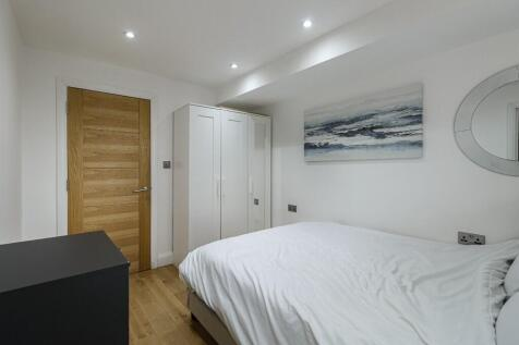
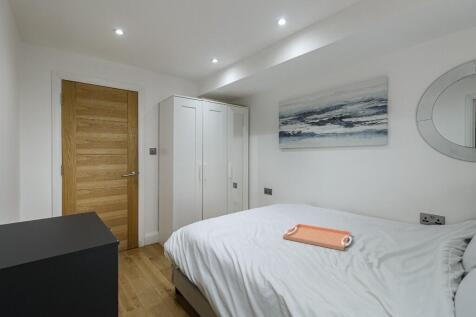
+ serving tray [282,223,353,252]
